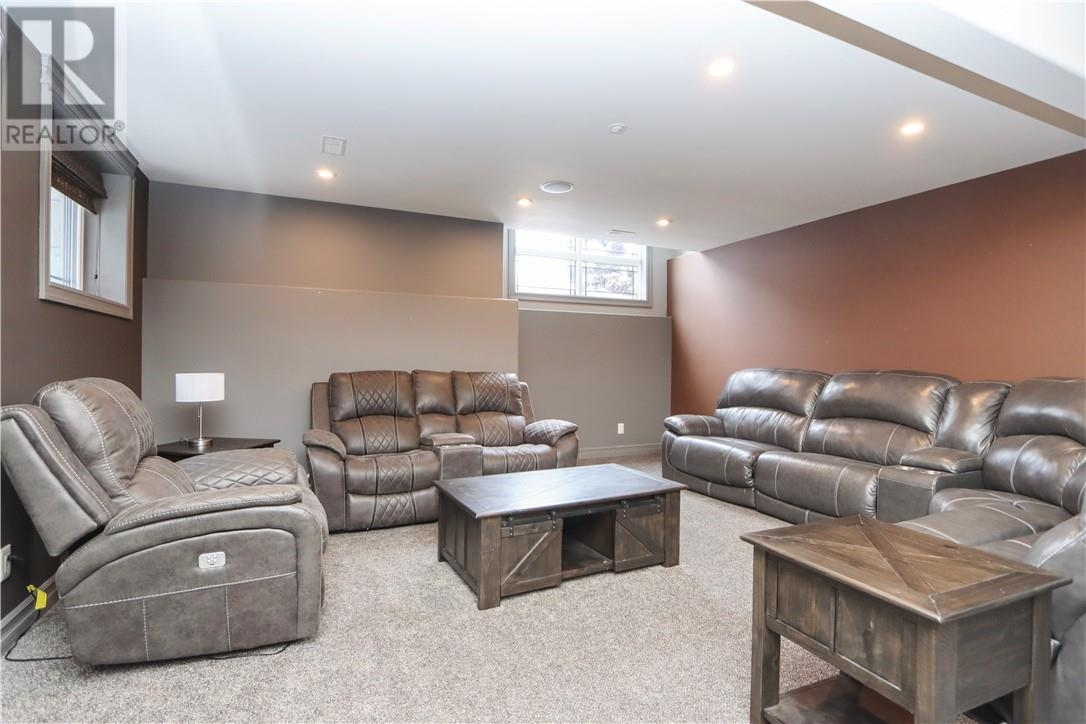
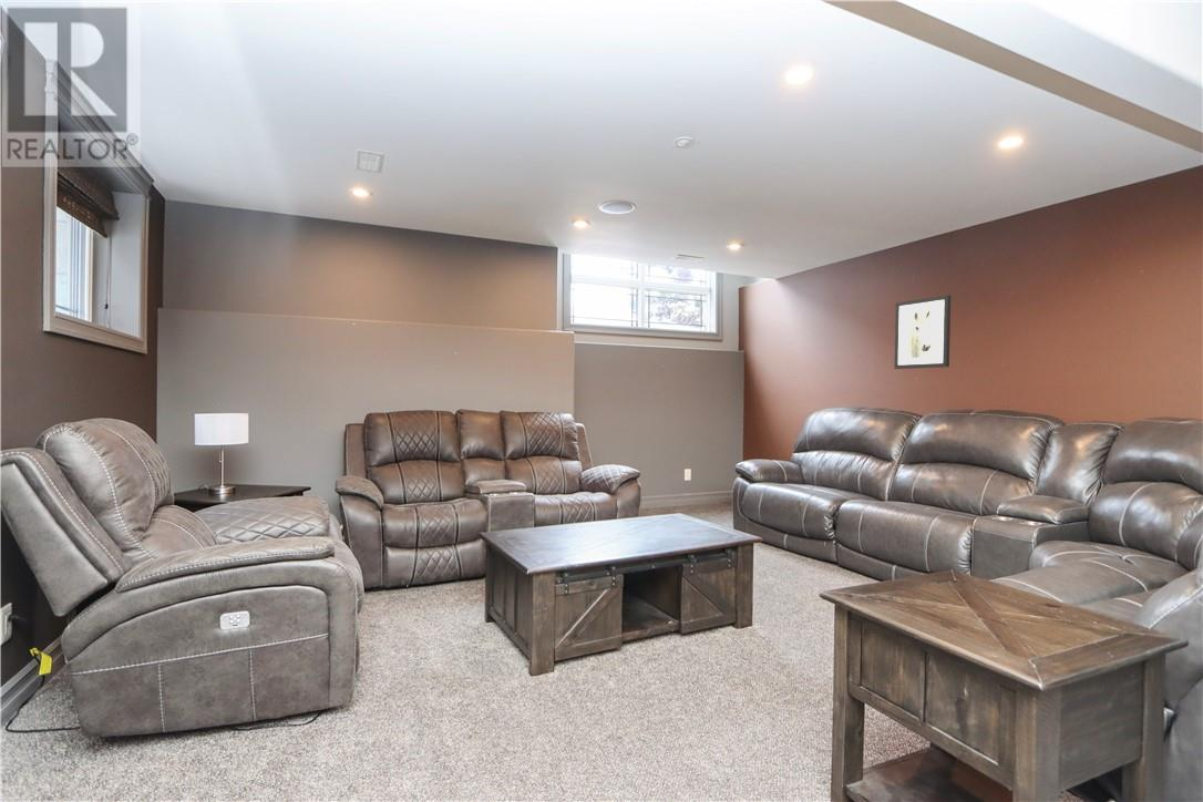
+ wall art [893,294,952,370]
